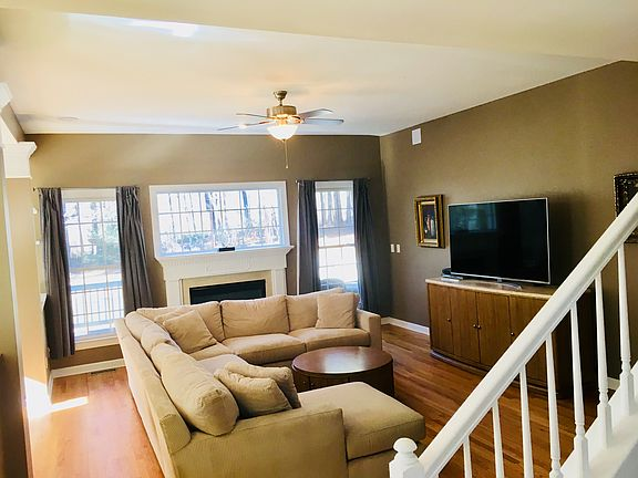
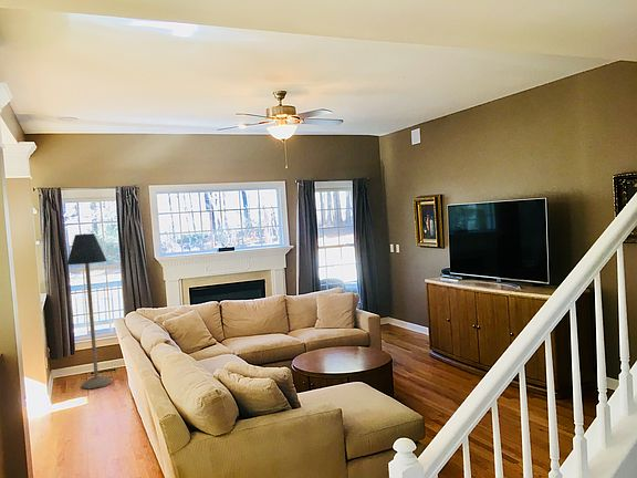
+ floor lamp [66,232,114,389]
